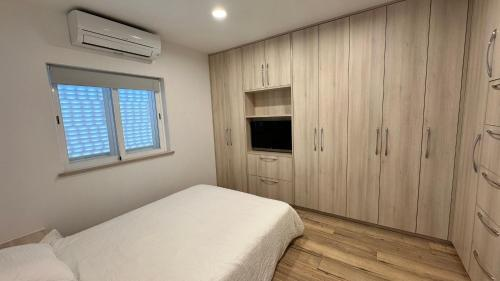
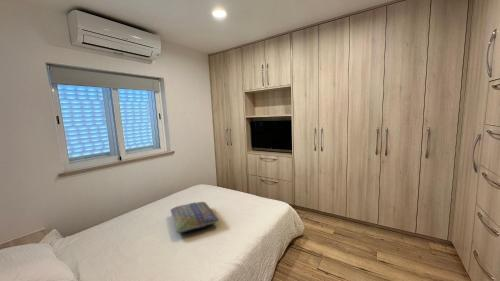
+ cushion [169,201,219,234]
